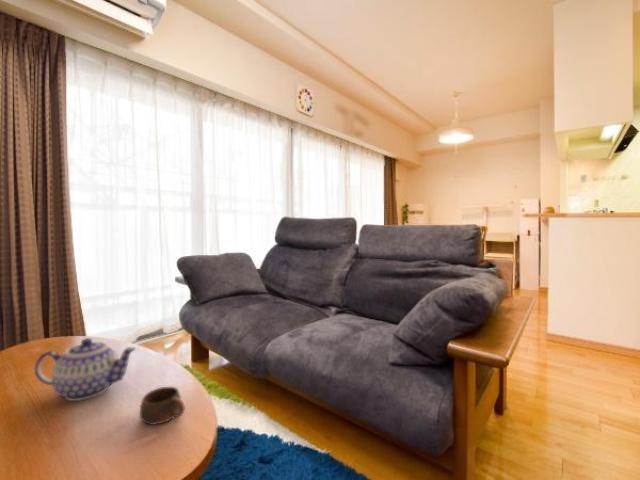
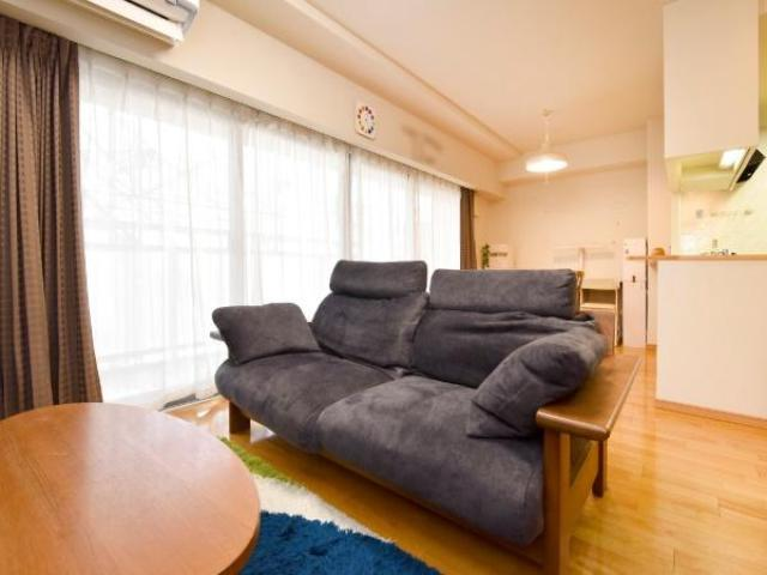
- cup [139,386,186,426]
- teapot [34,337,137,402]
